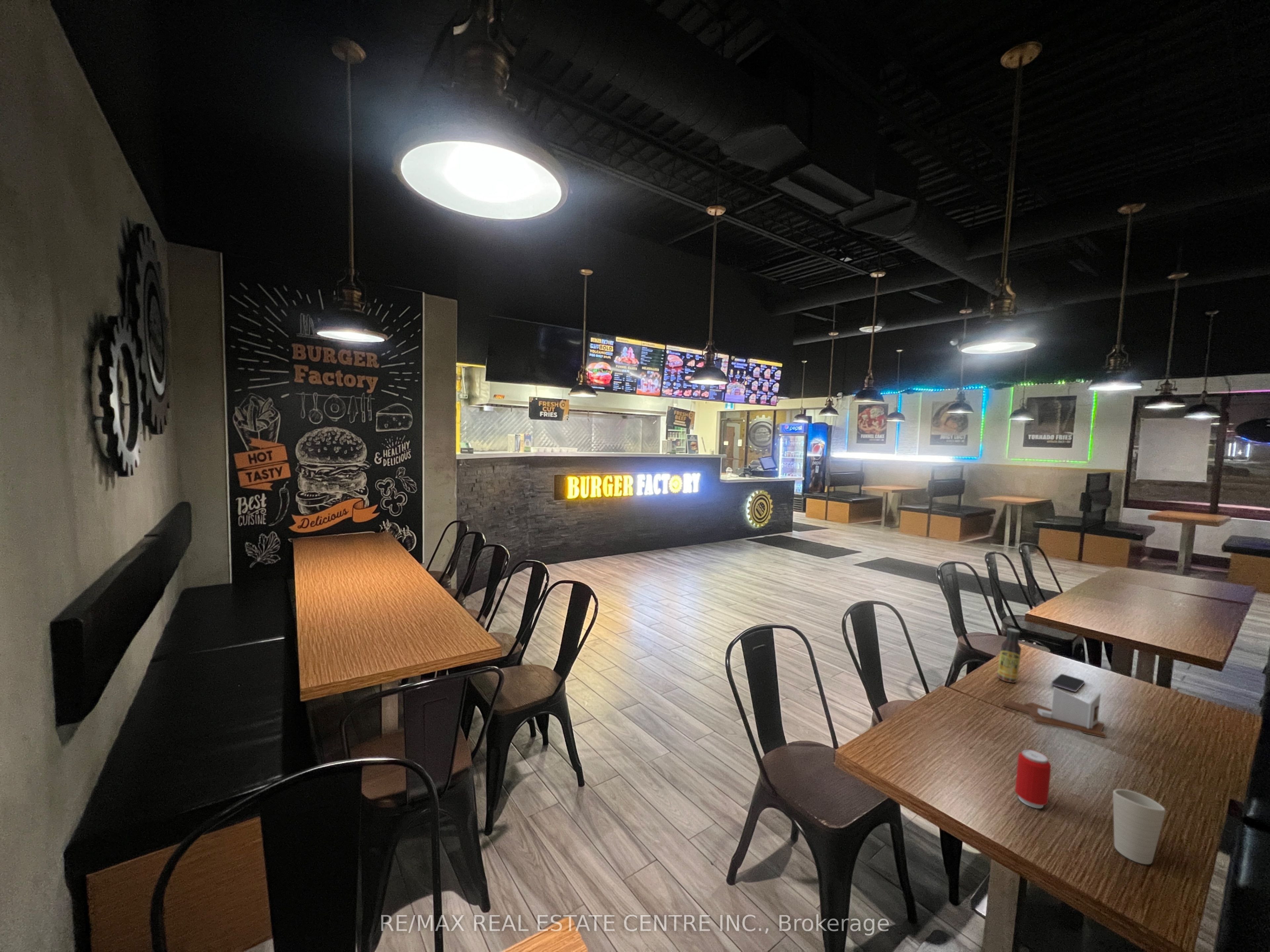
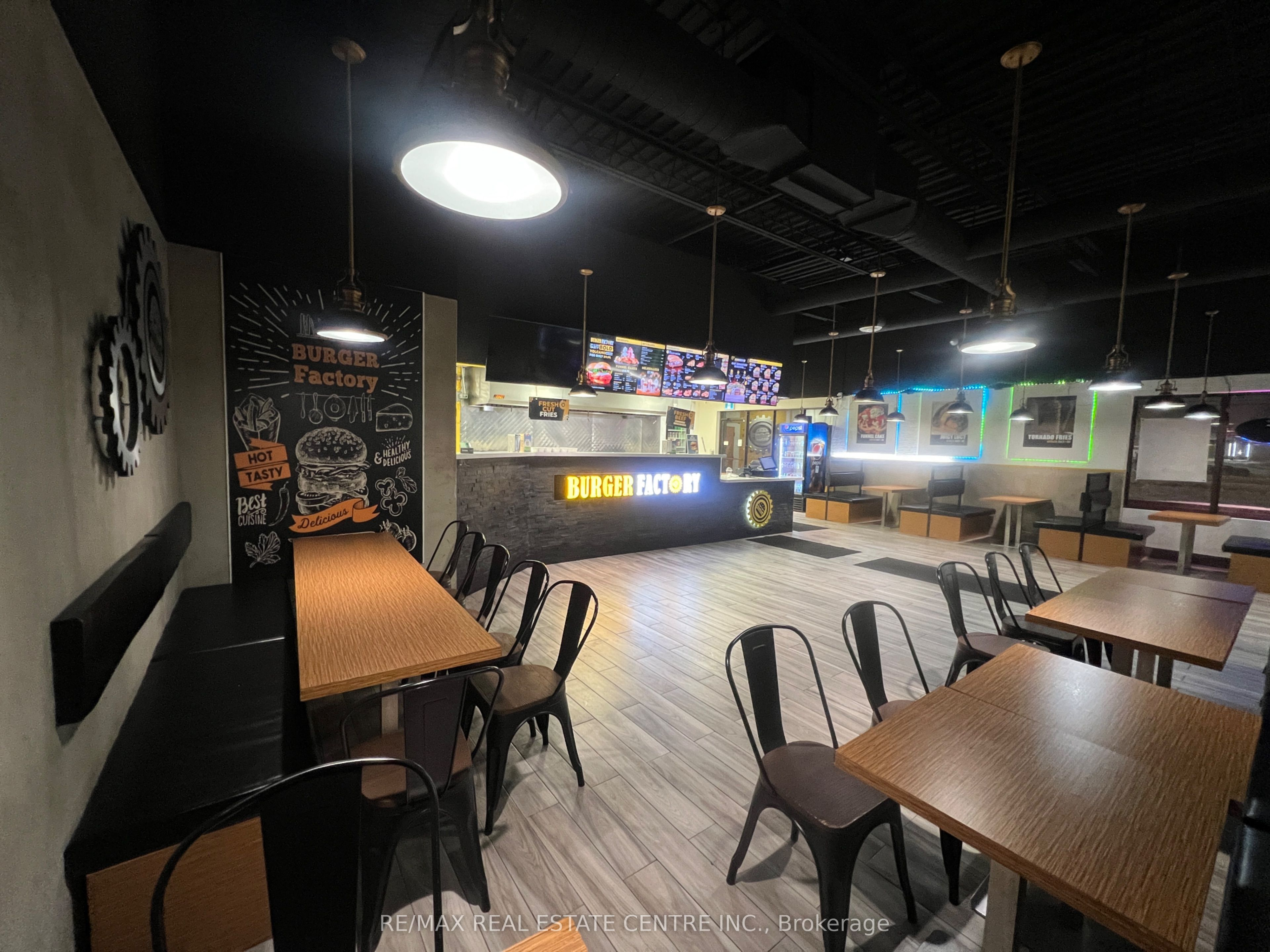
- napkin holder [1002,686,1107,738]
- cup [1113,789,1166,865]
- sauce bottle [997,628,1022,683]
- beverage can [1015,748,1051,809]
- smartphone [1051,674,1085,692]
